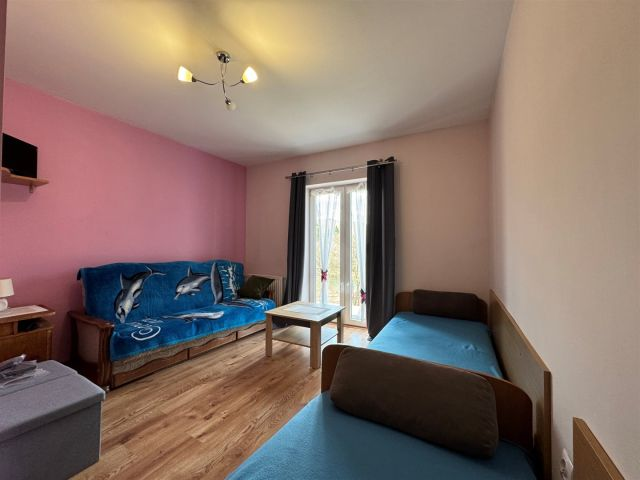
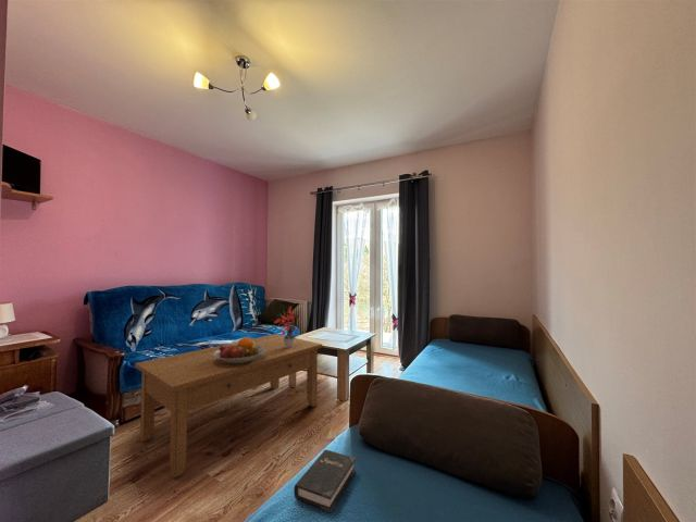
+ coffee table [134,333,323,478]
+ fruit bowl [213,335,265,363]
+ potted flower [273,306,299,348]
+ hardback book [293,449,357,513]
